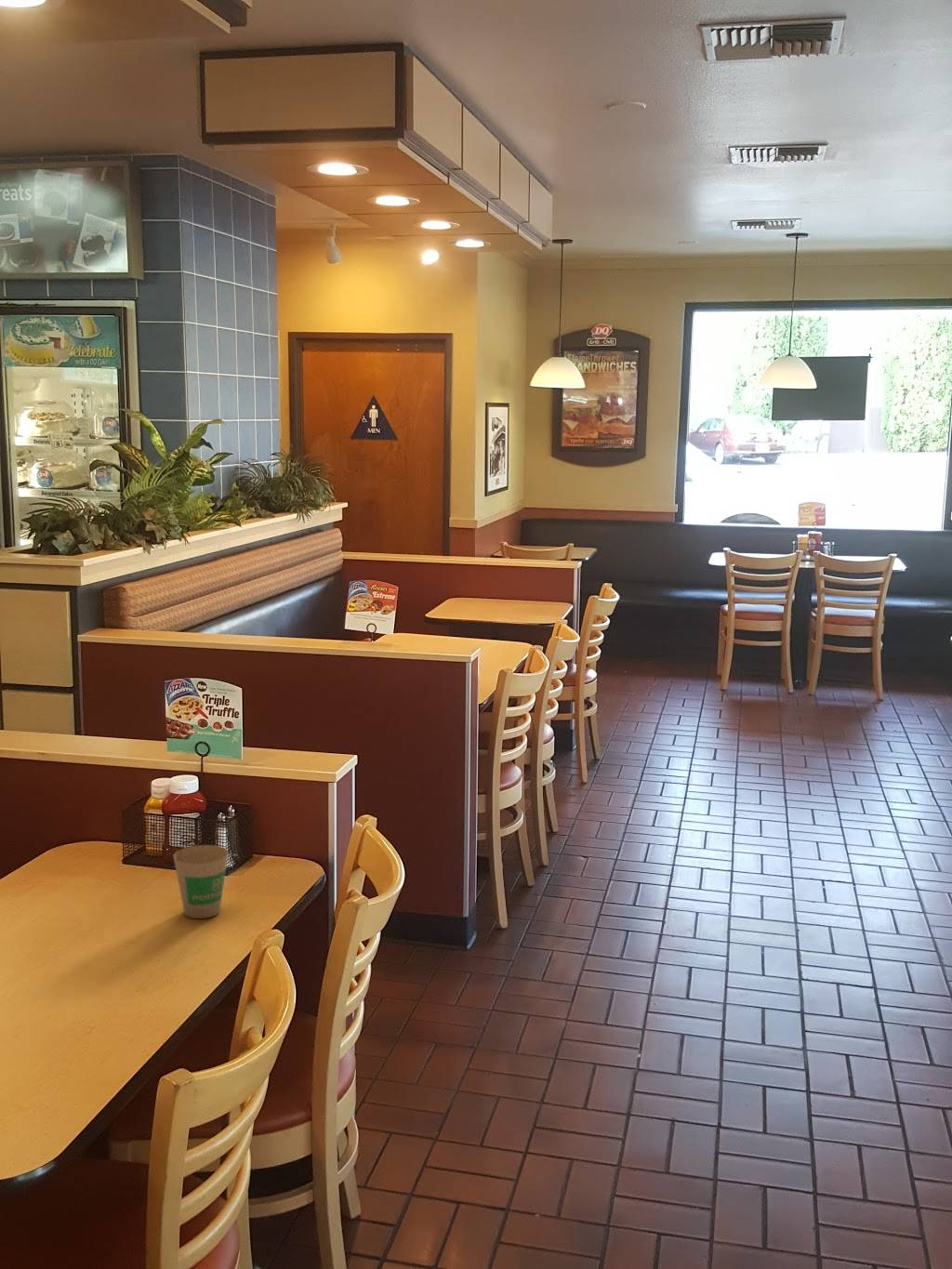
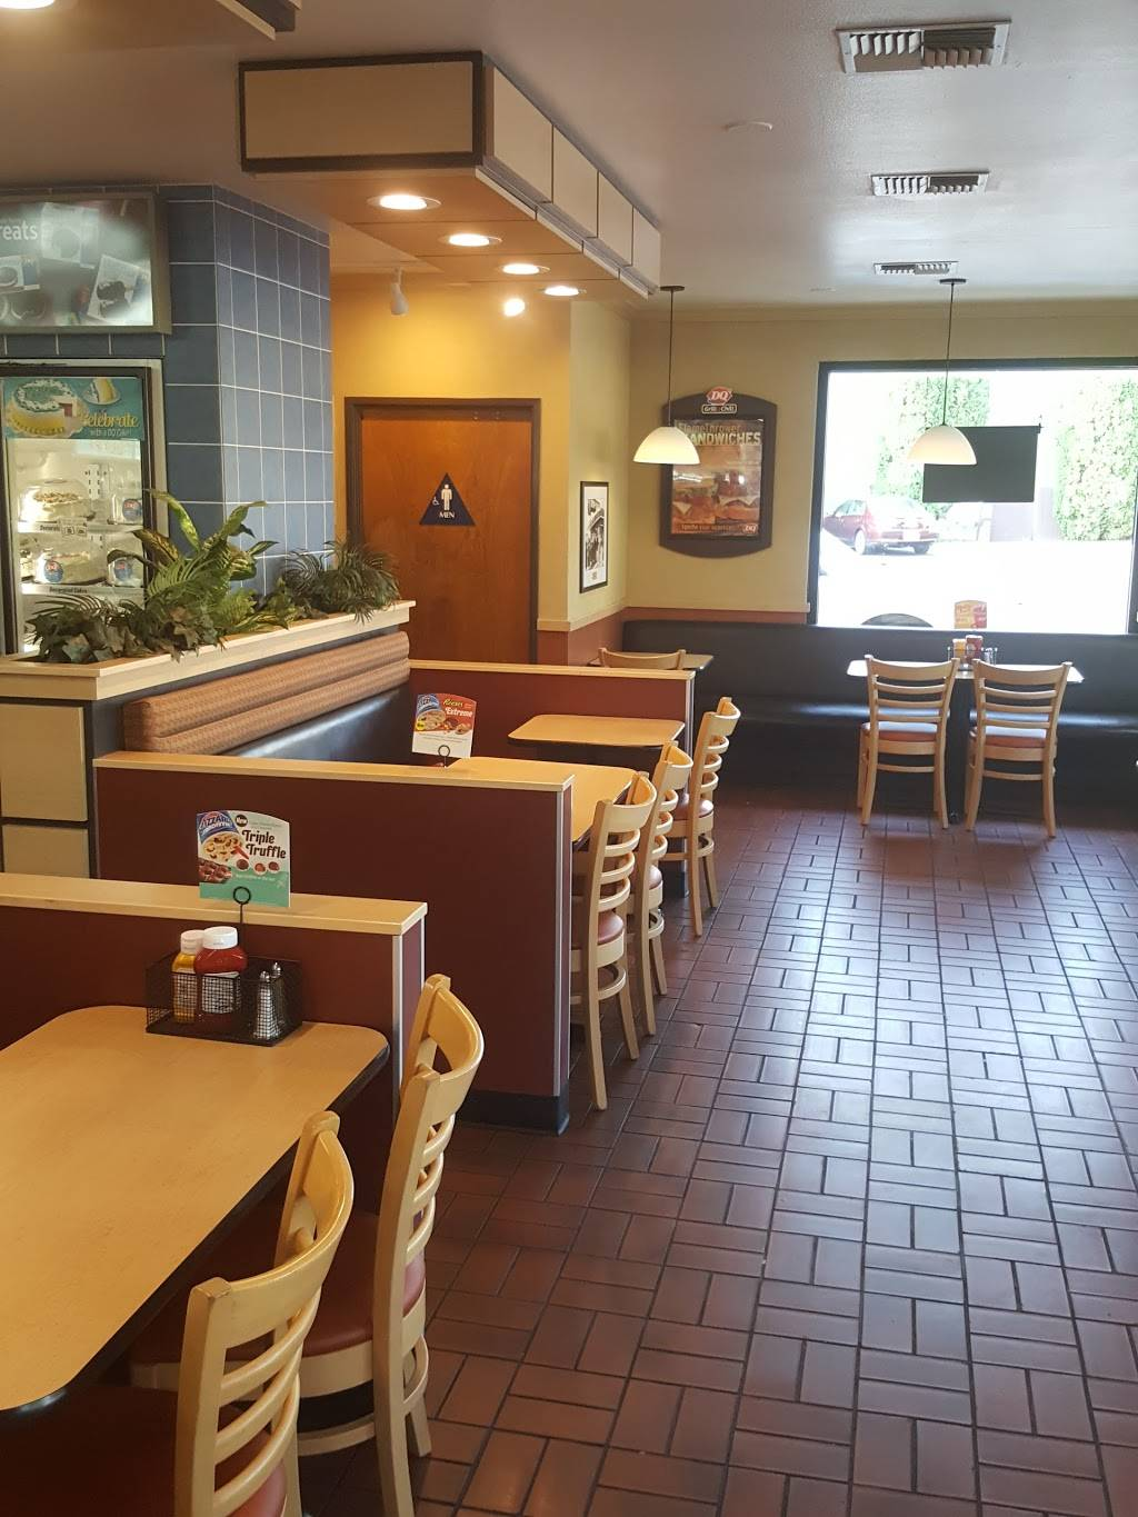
- paper cup [173,844,229,919]
